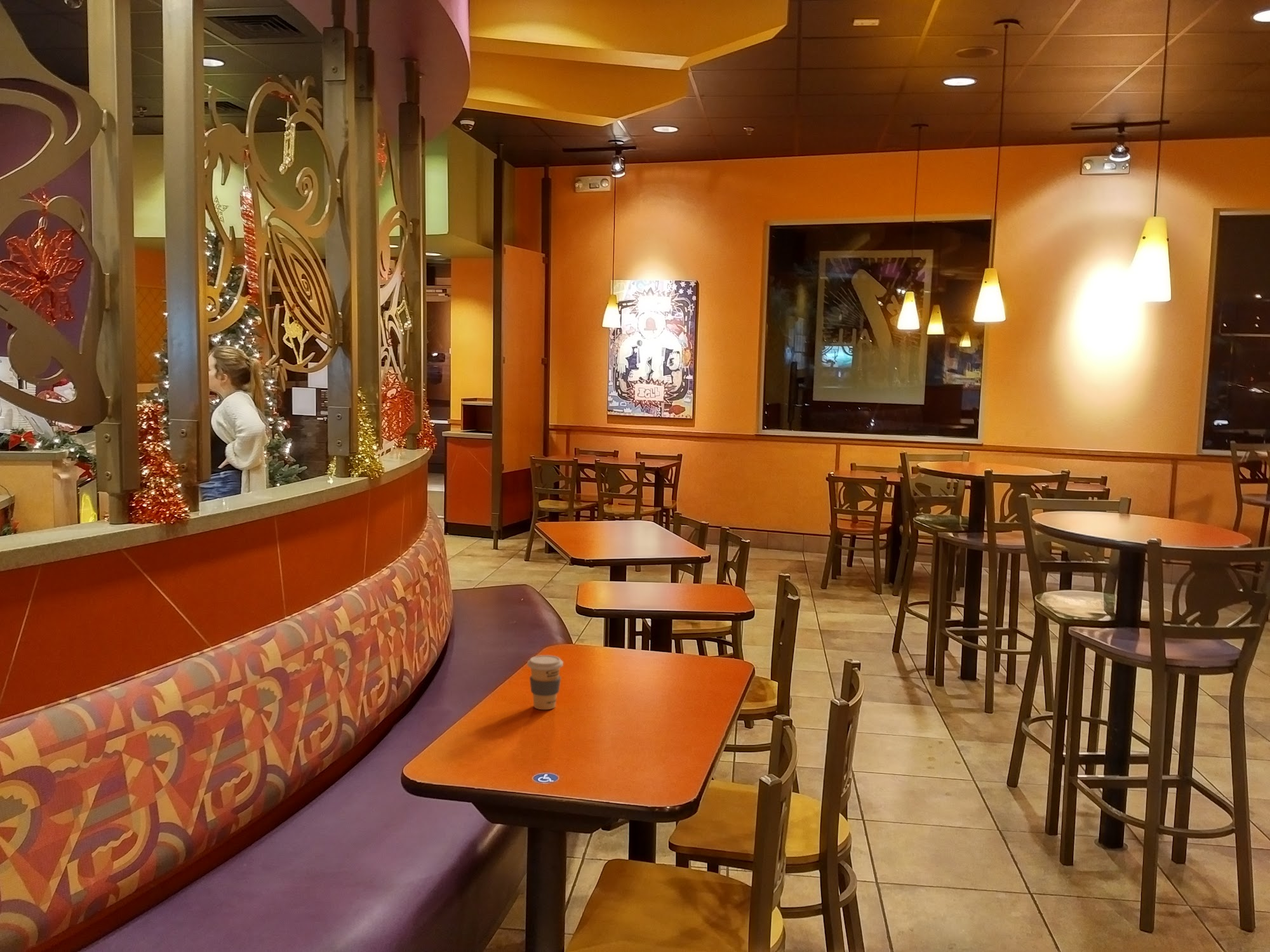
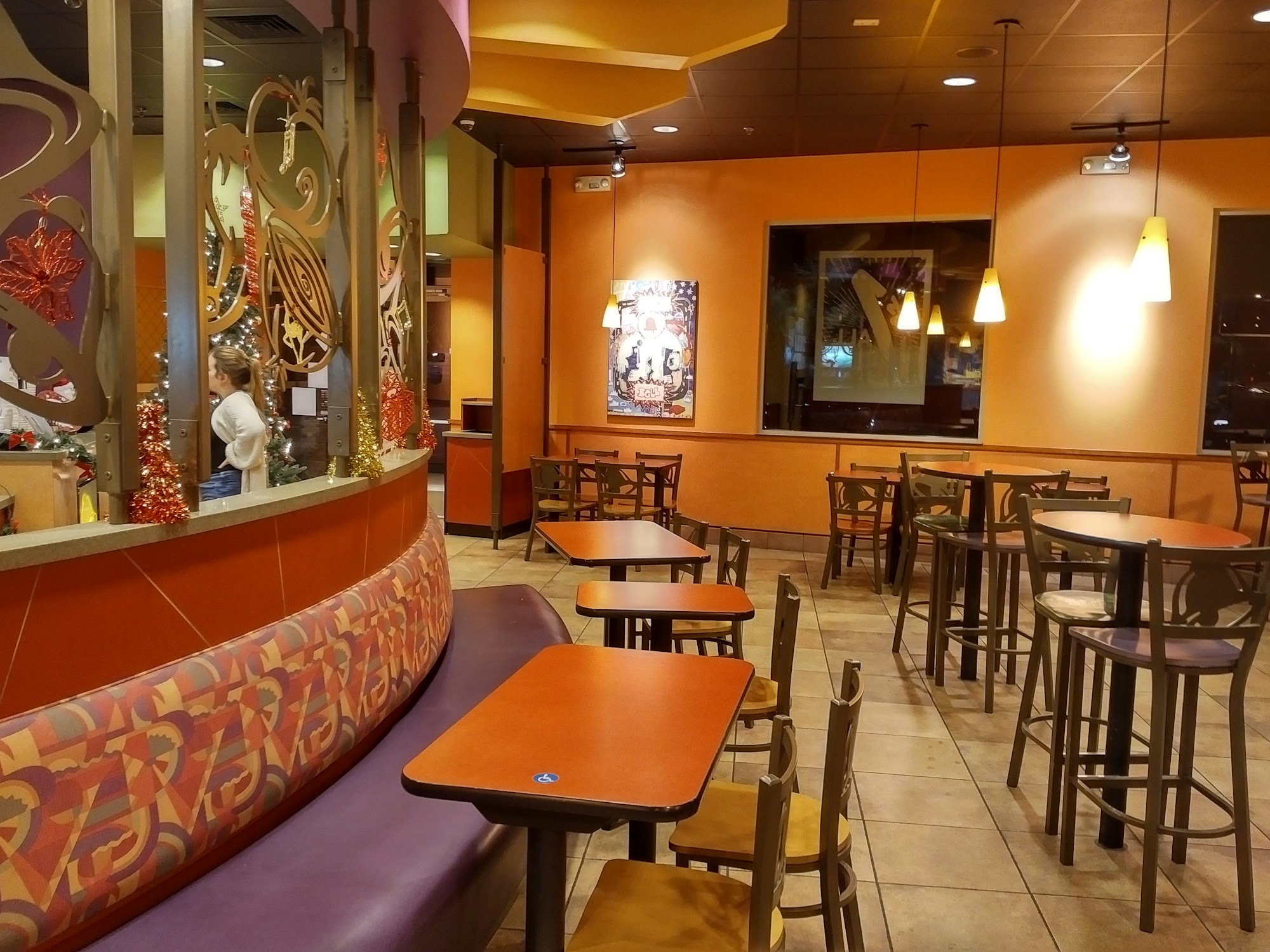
- coffee cup [526,654,564,710]
